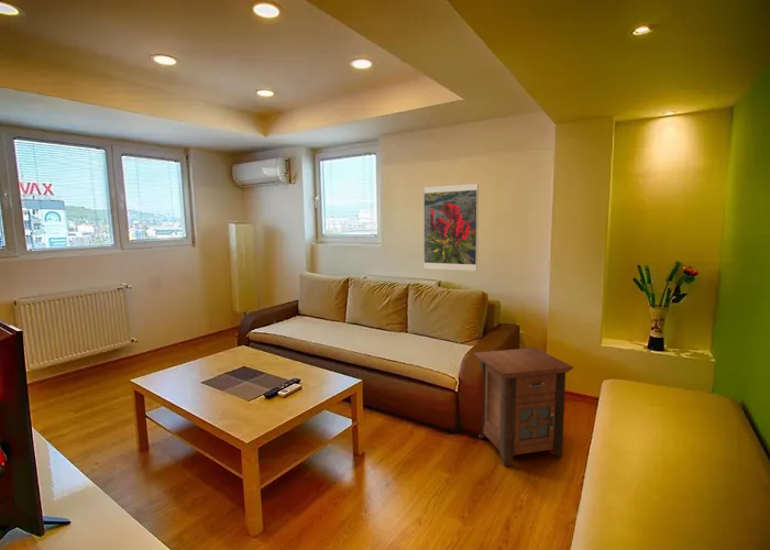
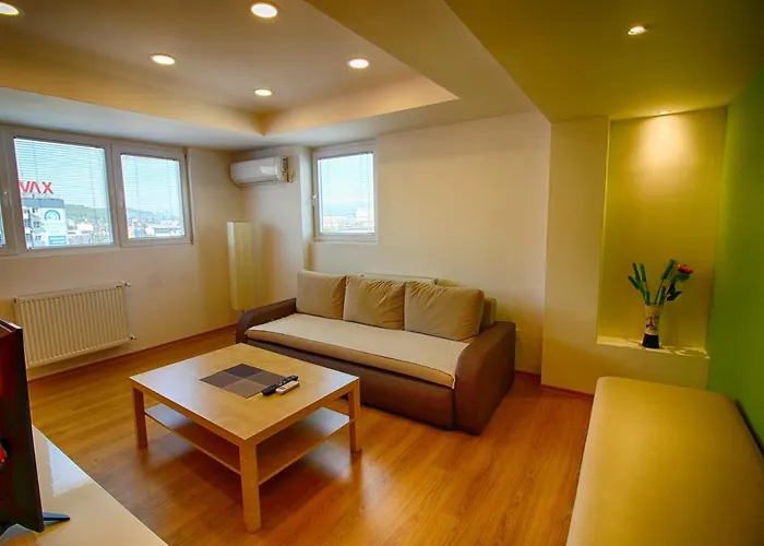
- nightstand [473,346,574,466]
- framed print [422,183,480,272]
